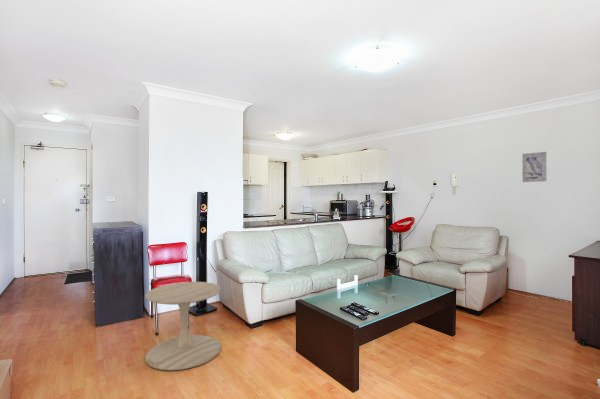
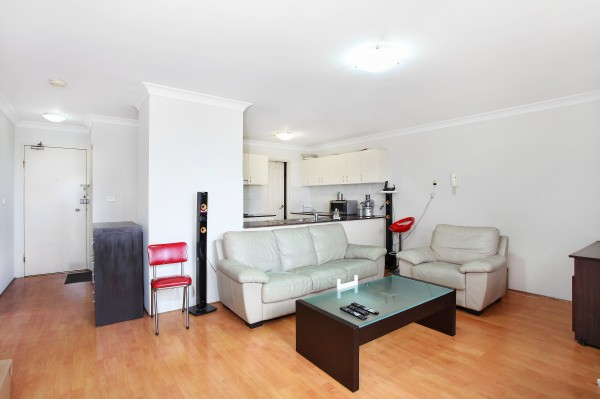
- wall art [521,151,547,183]
- side table [144,281,222,371]
